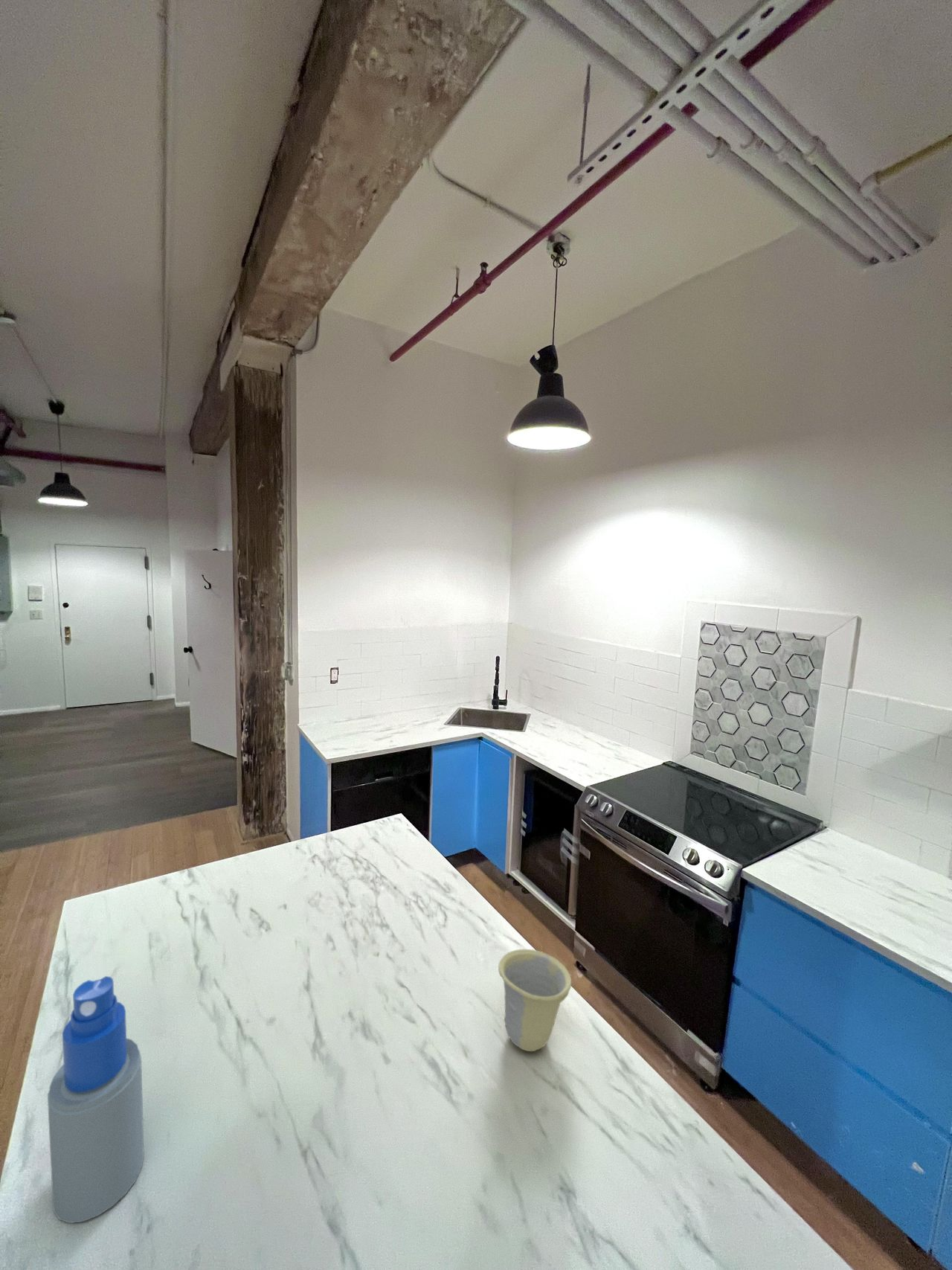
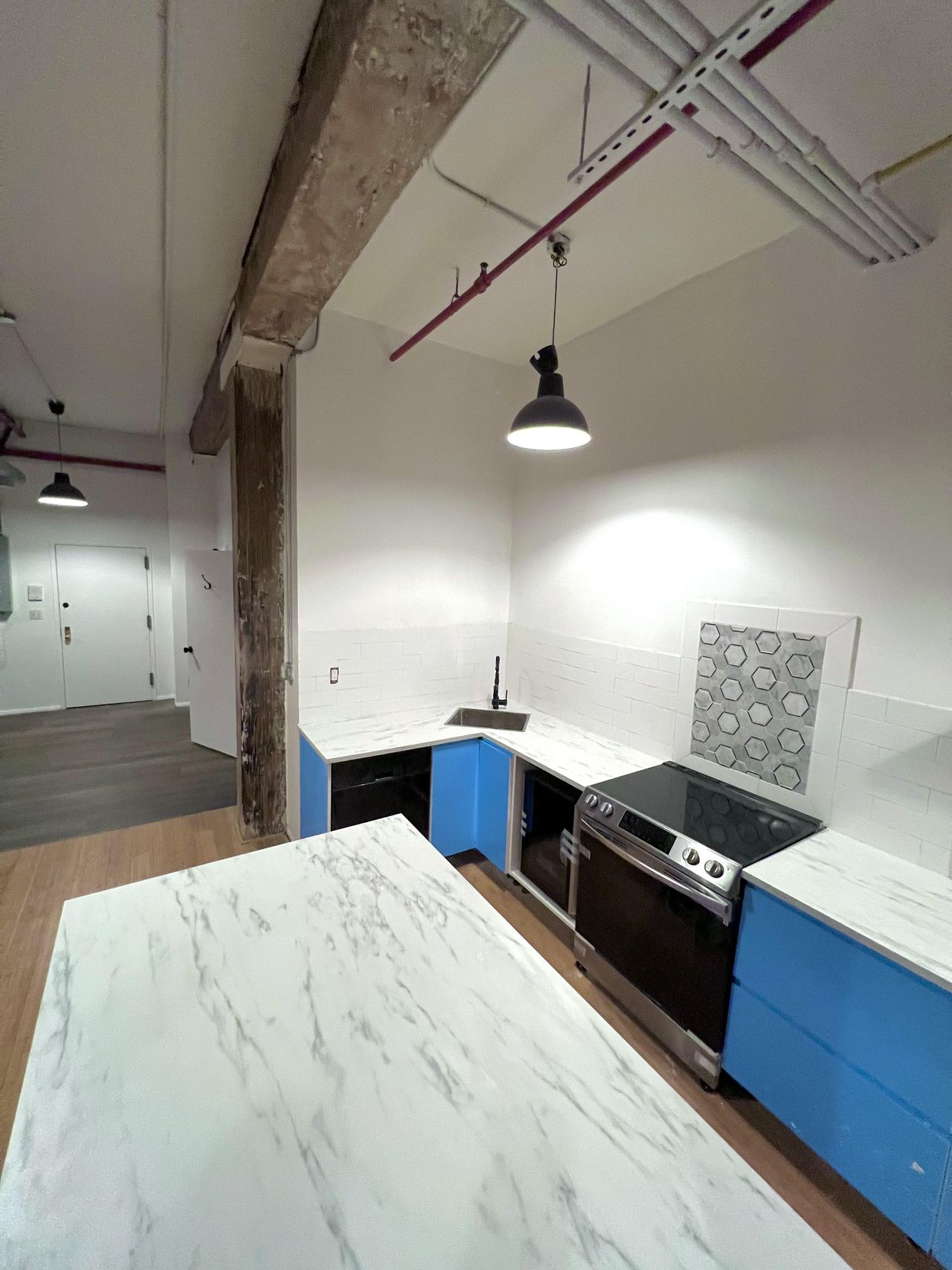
- spray bottle [47,975,145,1224]
- cup [498,949,572,1052]
